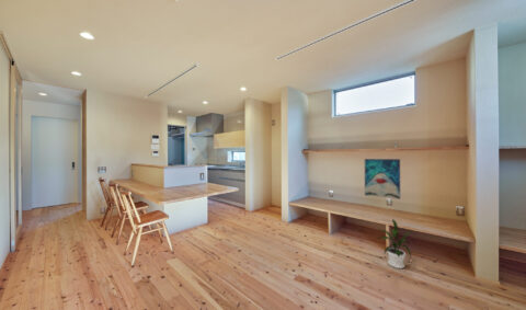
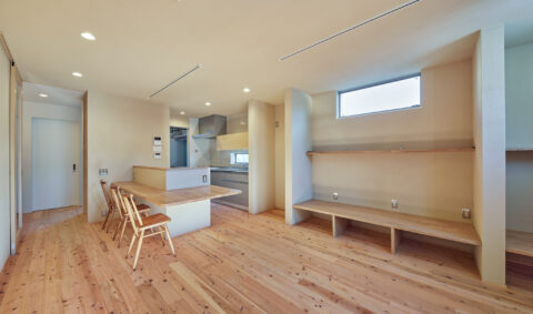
- wall art [364,158,401,200]
- house plant [375,218,415,269]
